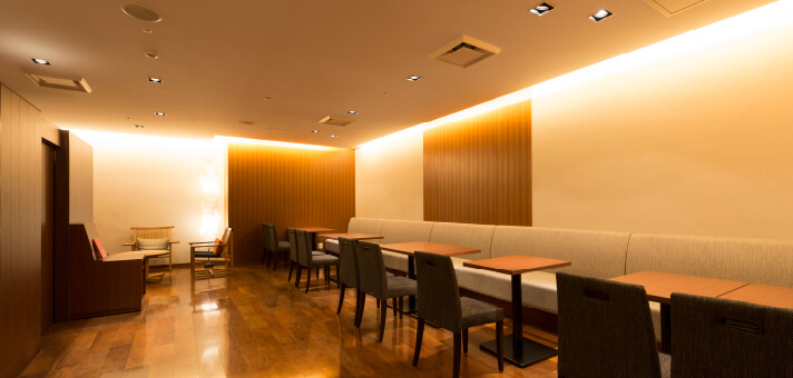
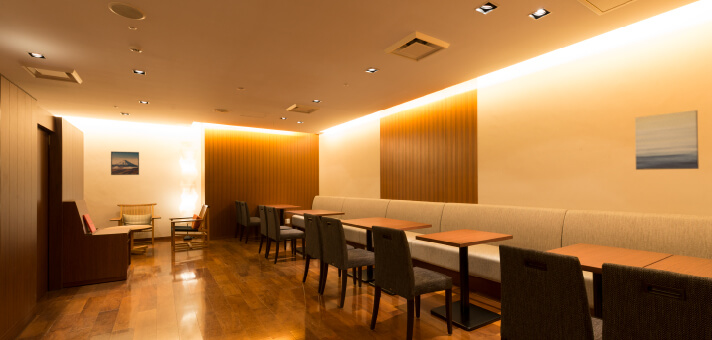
+ wall art [634,109,700,171]
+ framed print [110,151,140,176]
